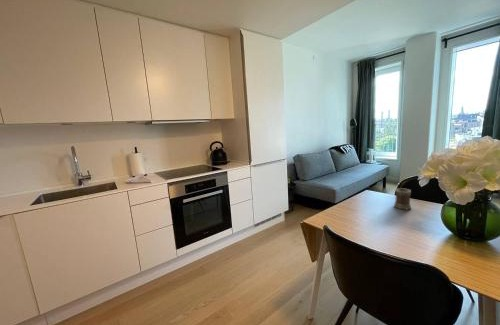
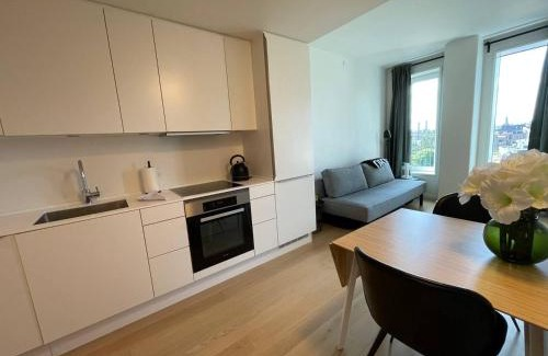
- mug [393,187,412,211]
